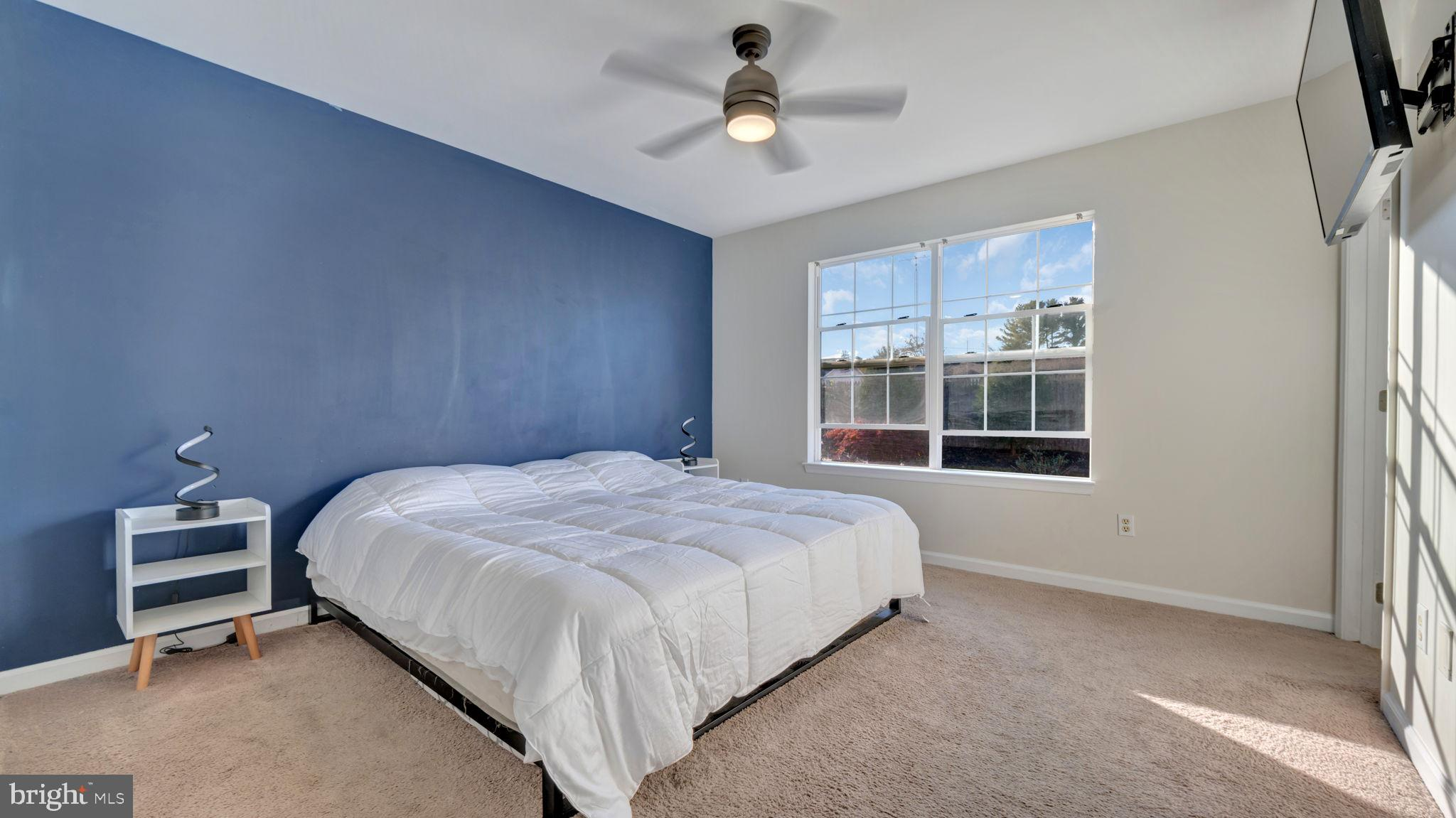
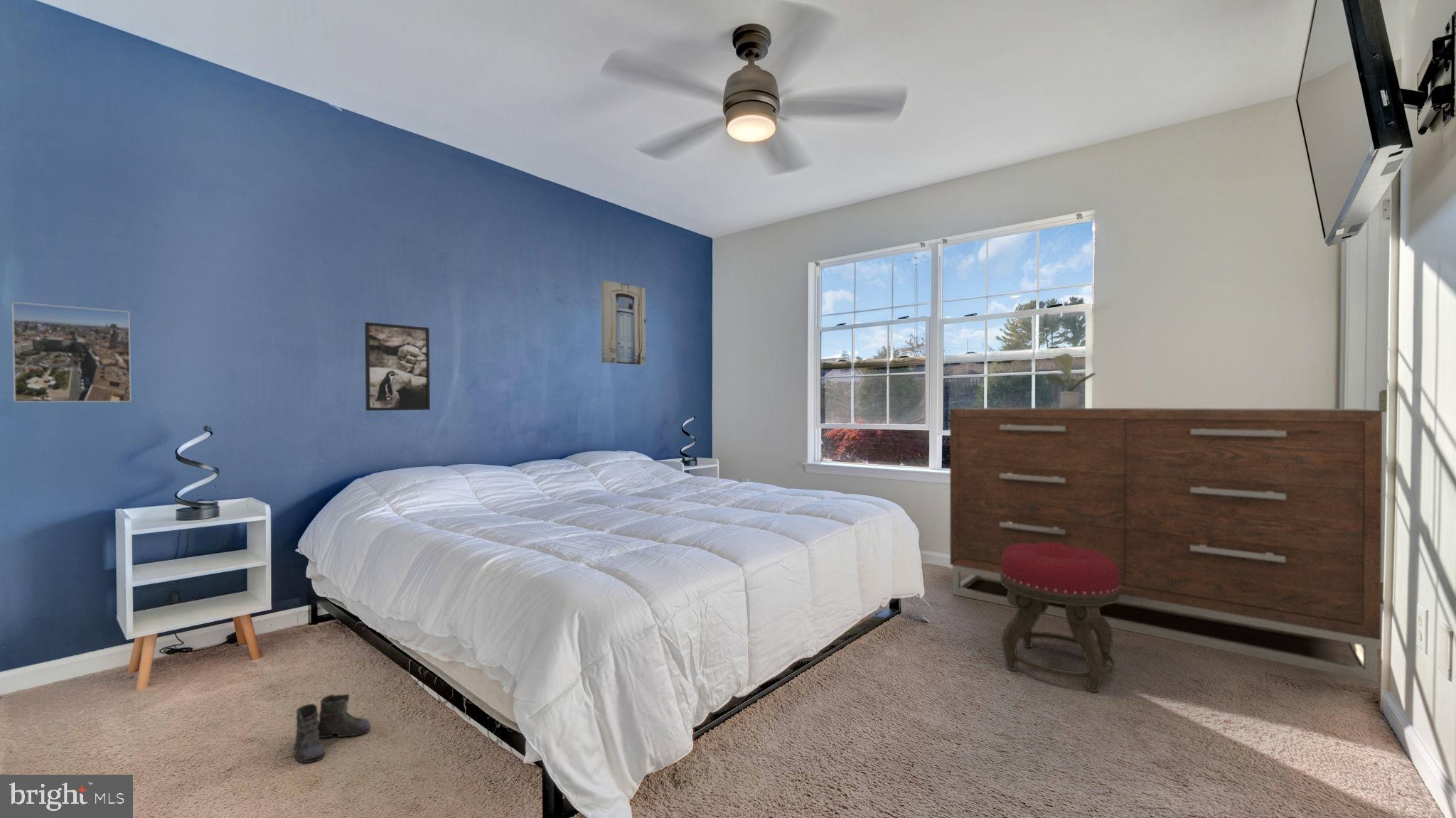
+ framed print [11,301,132,403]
+ wall art [600,279,646,366]
+ dresser [949,407,1383,683]
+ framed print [364,321,431,411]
+ potted plant [1045,353,1097,409]
+ stool [1000,543,1120,693]
+ boots [278,694,371,763]
